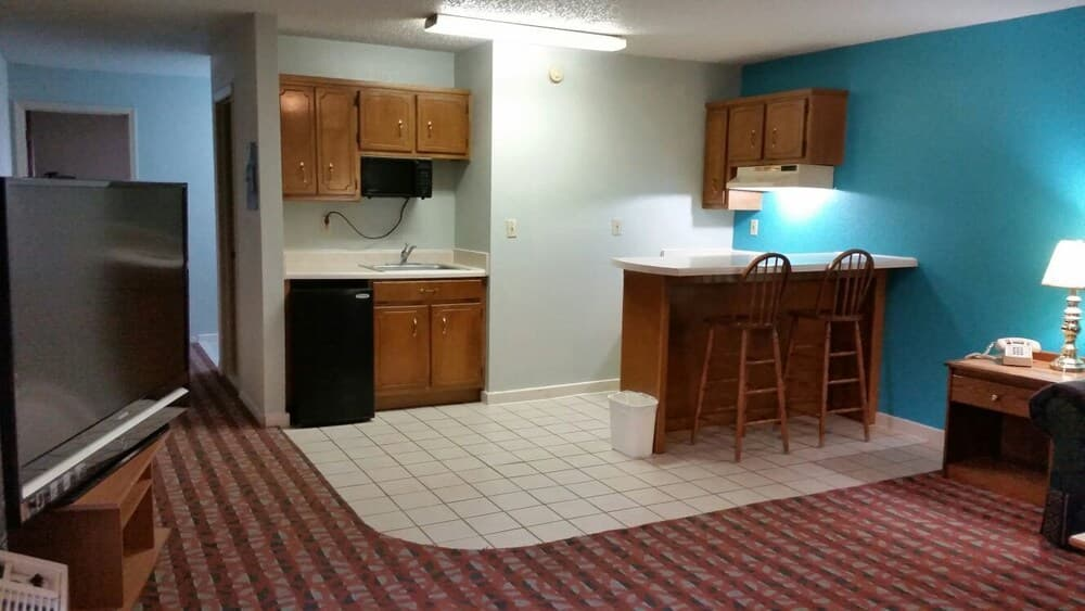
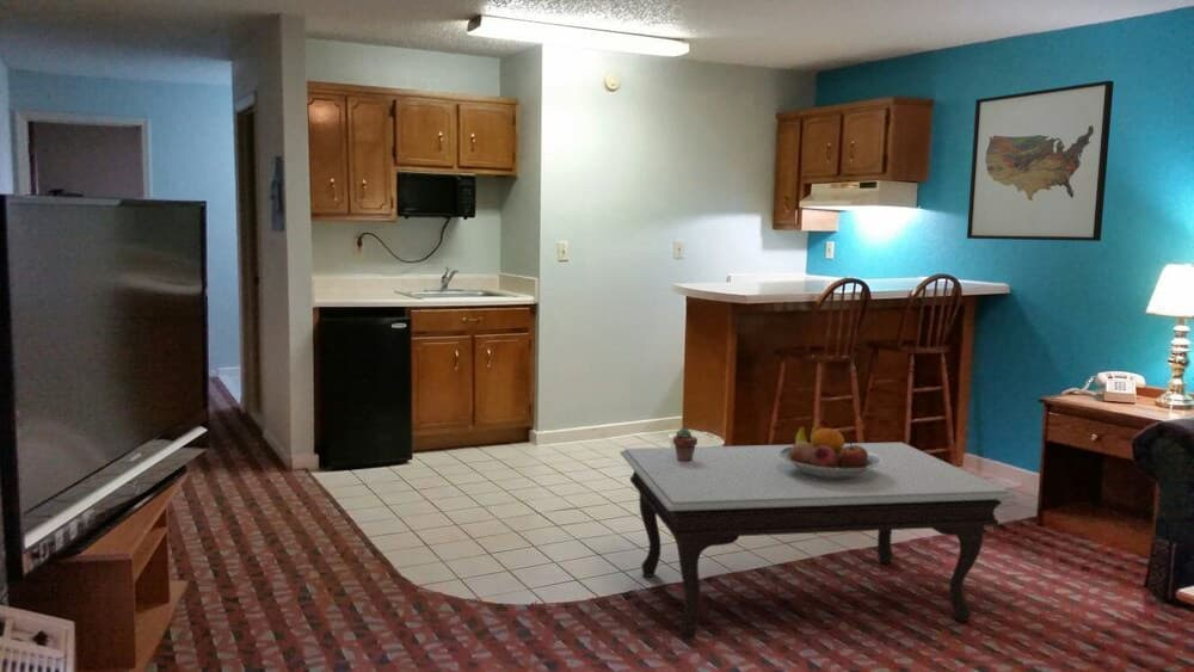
+ fruit bowl [780,425,881,479]
+ coffee table [618,442,1017,640]
+ wall art [966,80,1115,242]
+ potted succulent [672,427,698,462]
